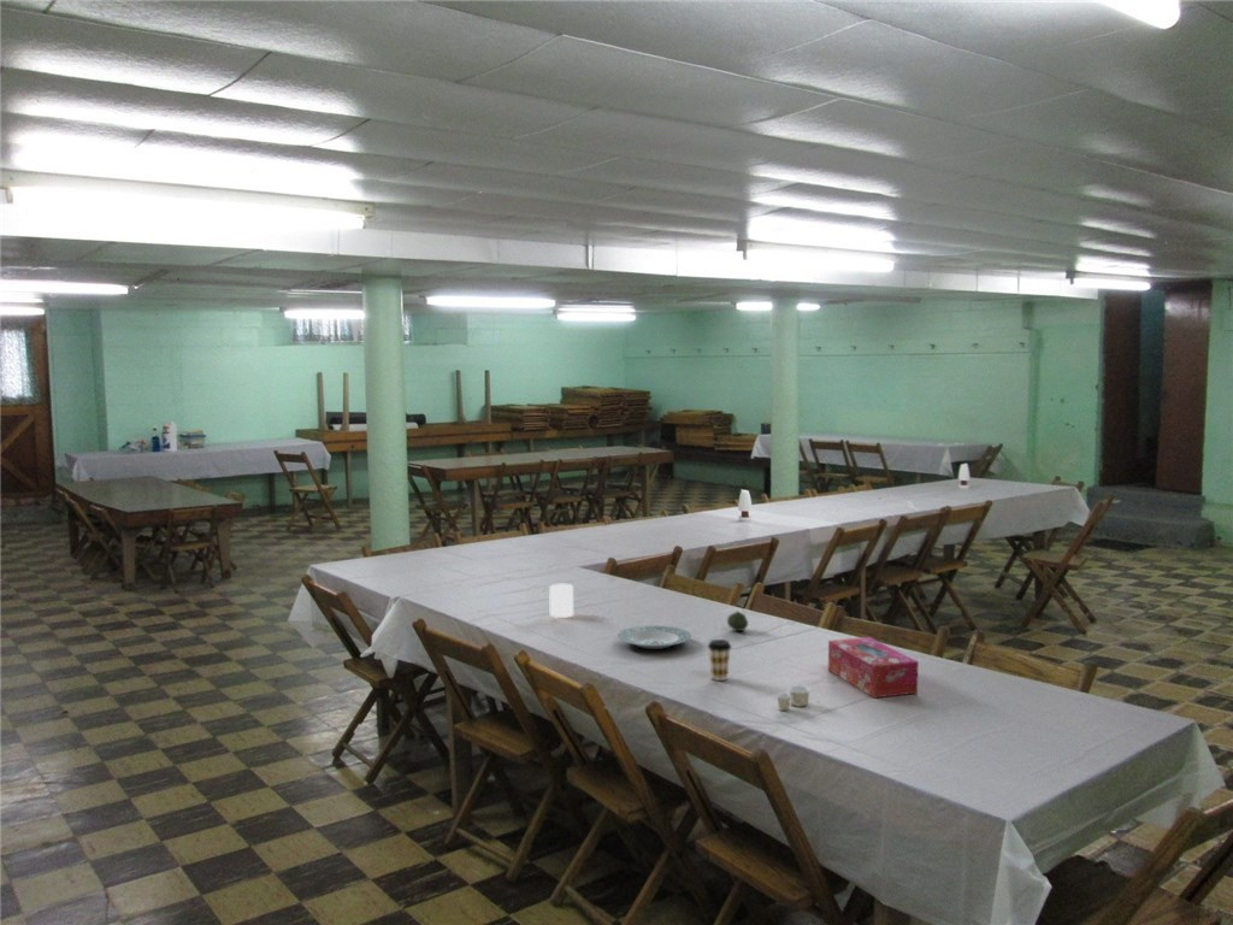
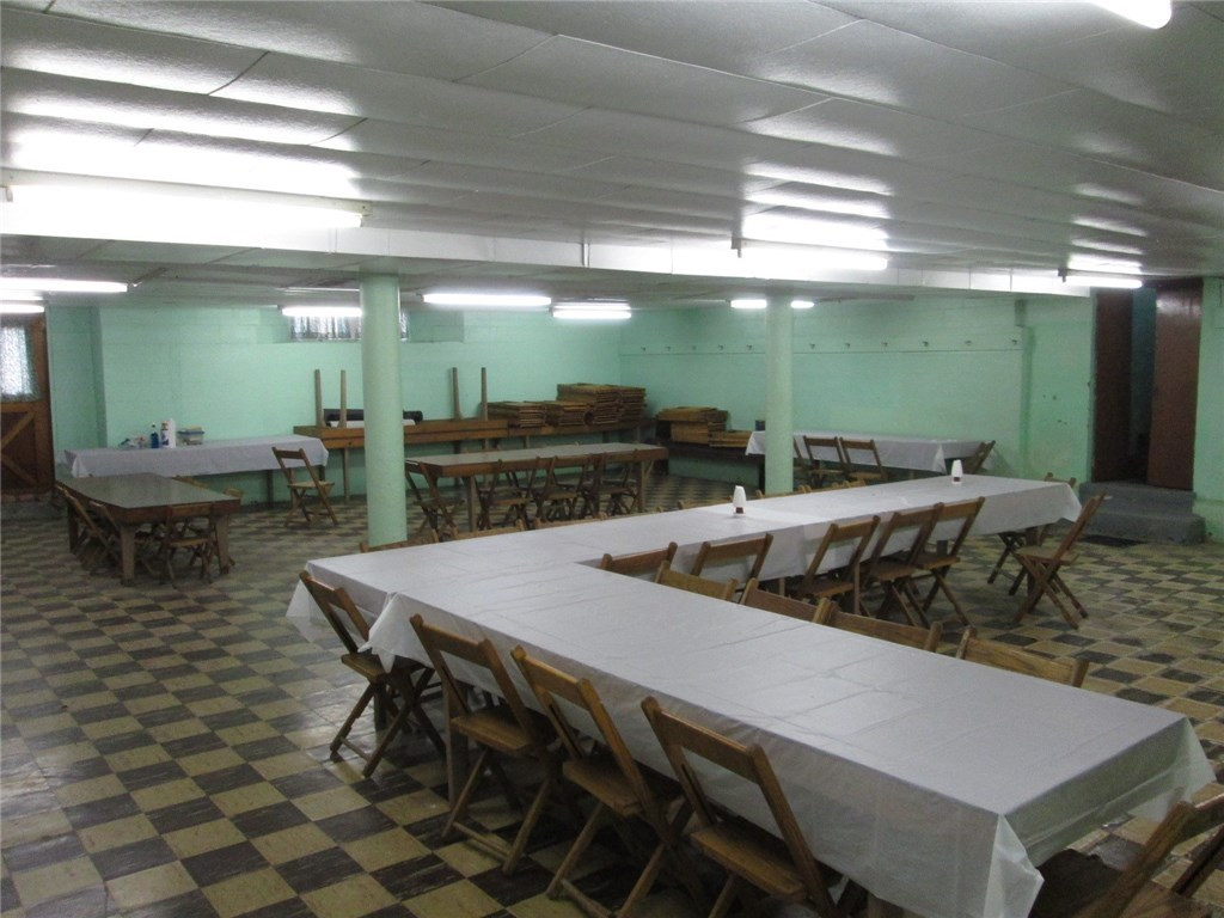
- tissue box [827,636,920,699]
- plate [616,625,692,650]
- fruit [726,609,749,632]
- cup [548,583,574,619]
- coffee cup [707,638,733,682]
- paper cup [775,684,812,712]
